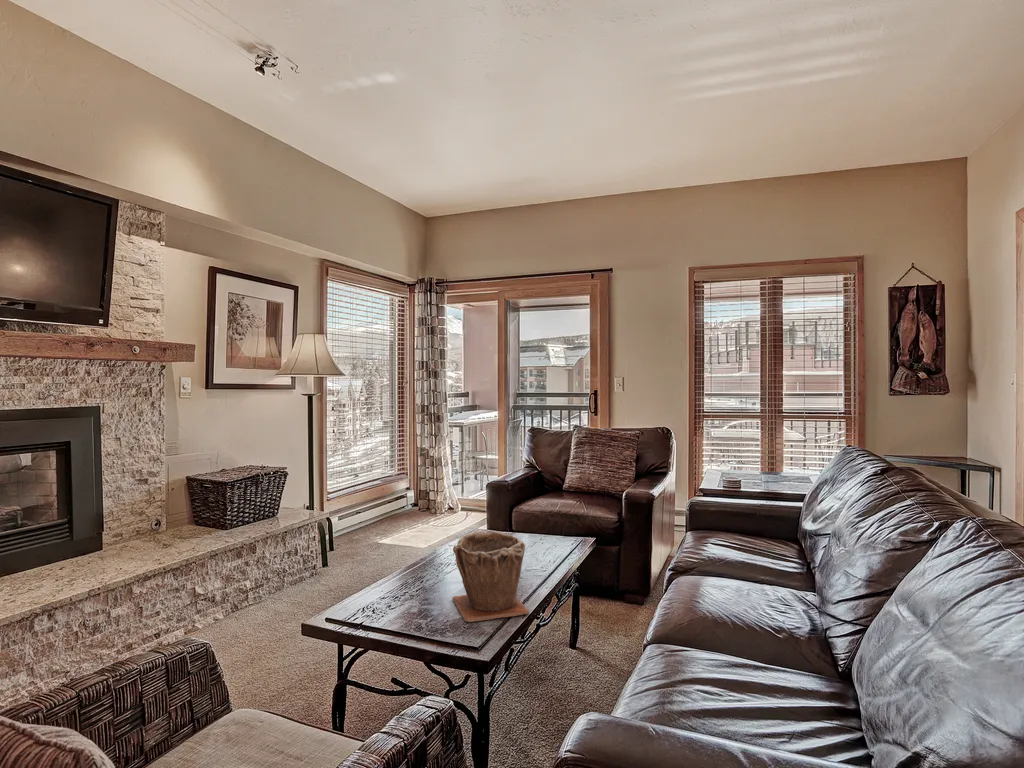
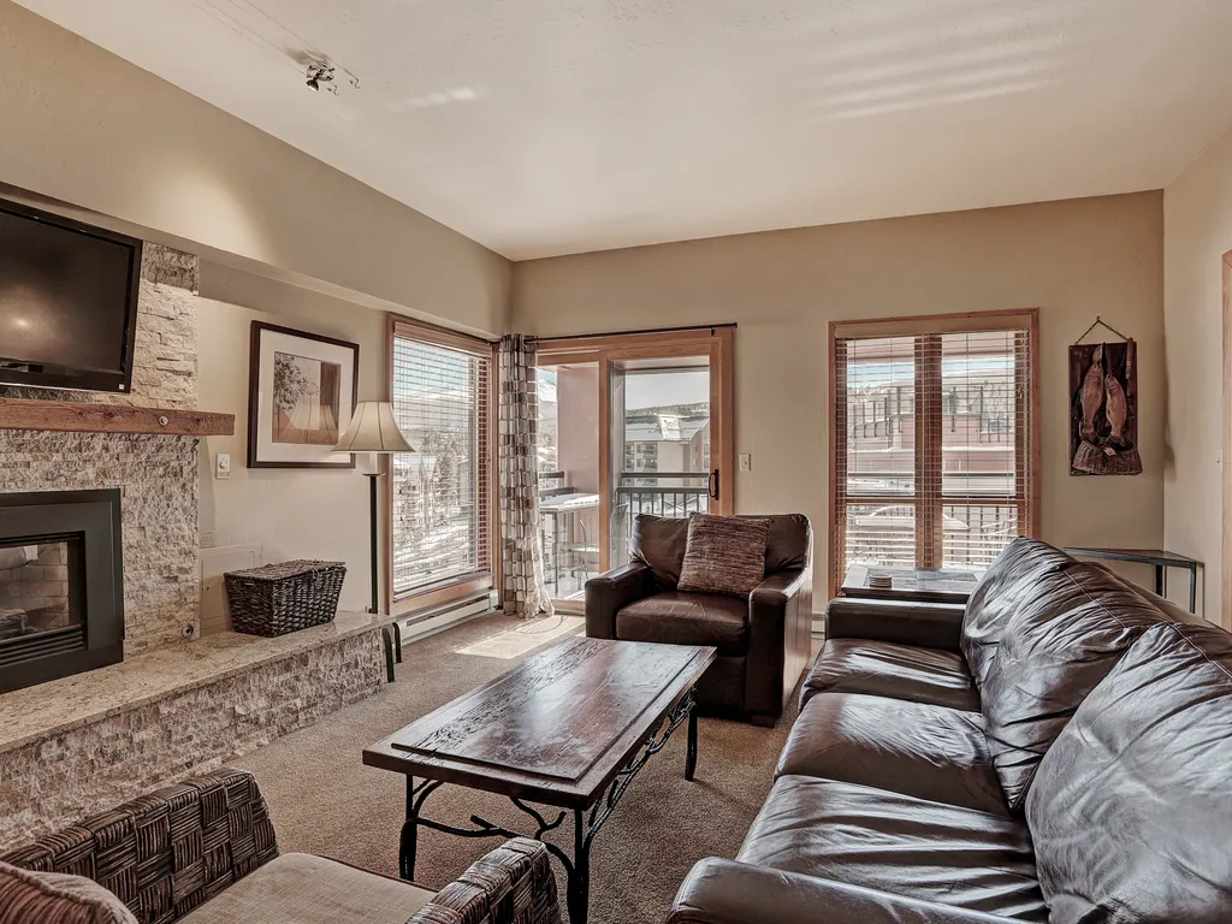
- plant pot [451,530,531,623]
